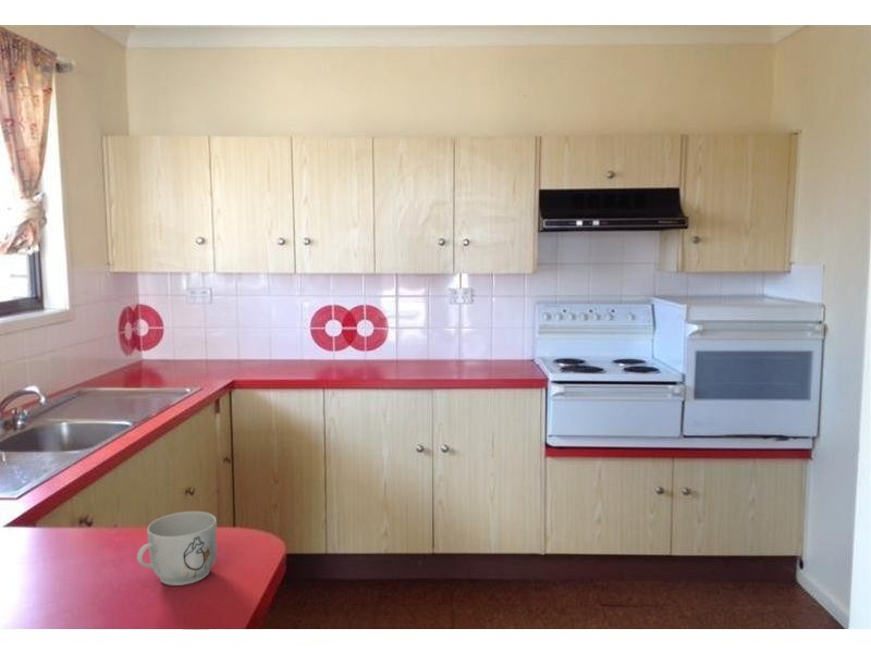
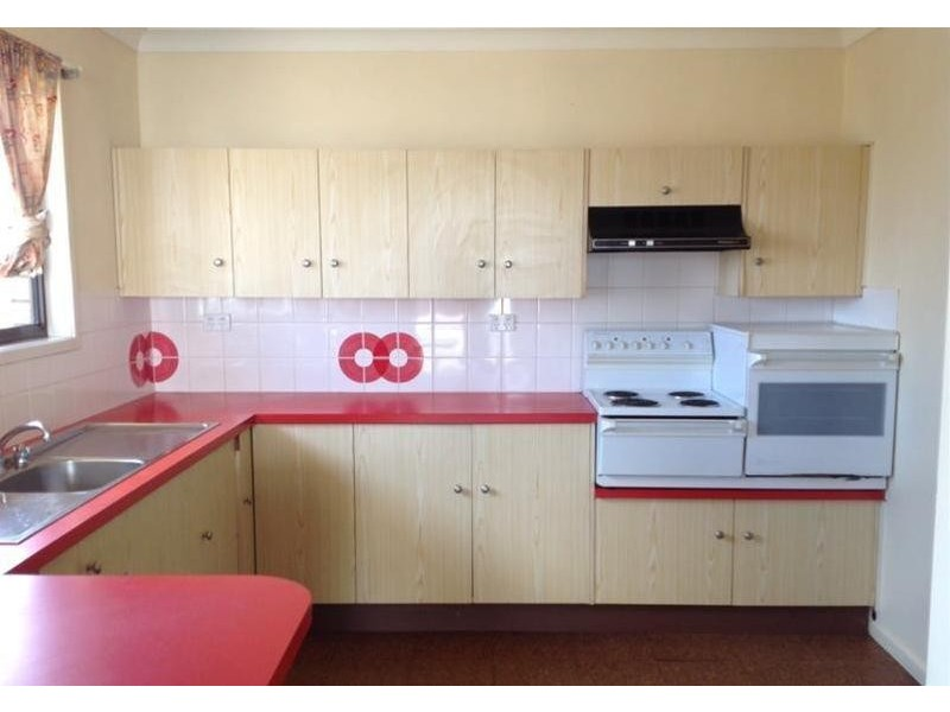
- mug [136,510,218,587]
